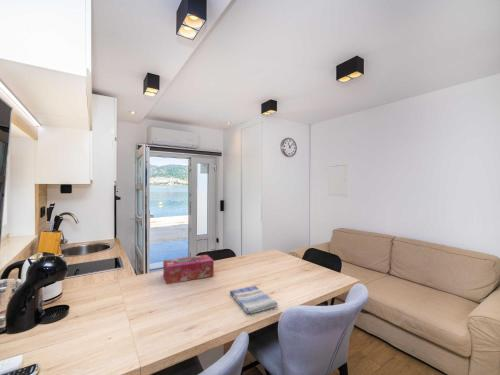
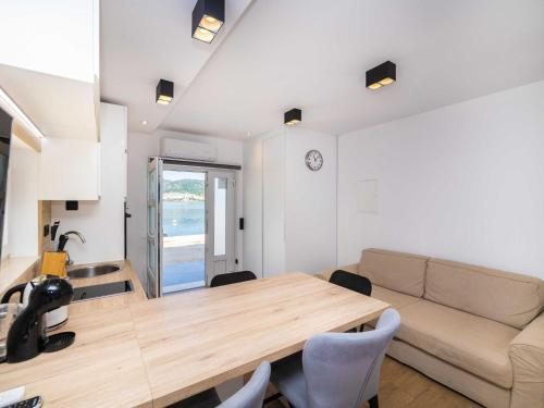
- tissue box [162,254,215,285]
- dish towel [229,285,279,315]
